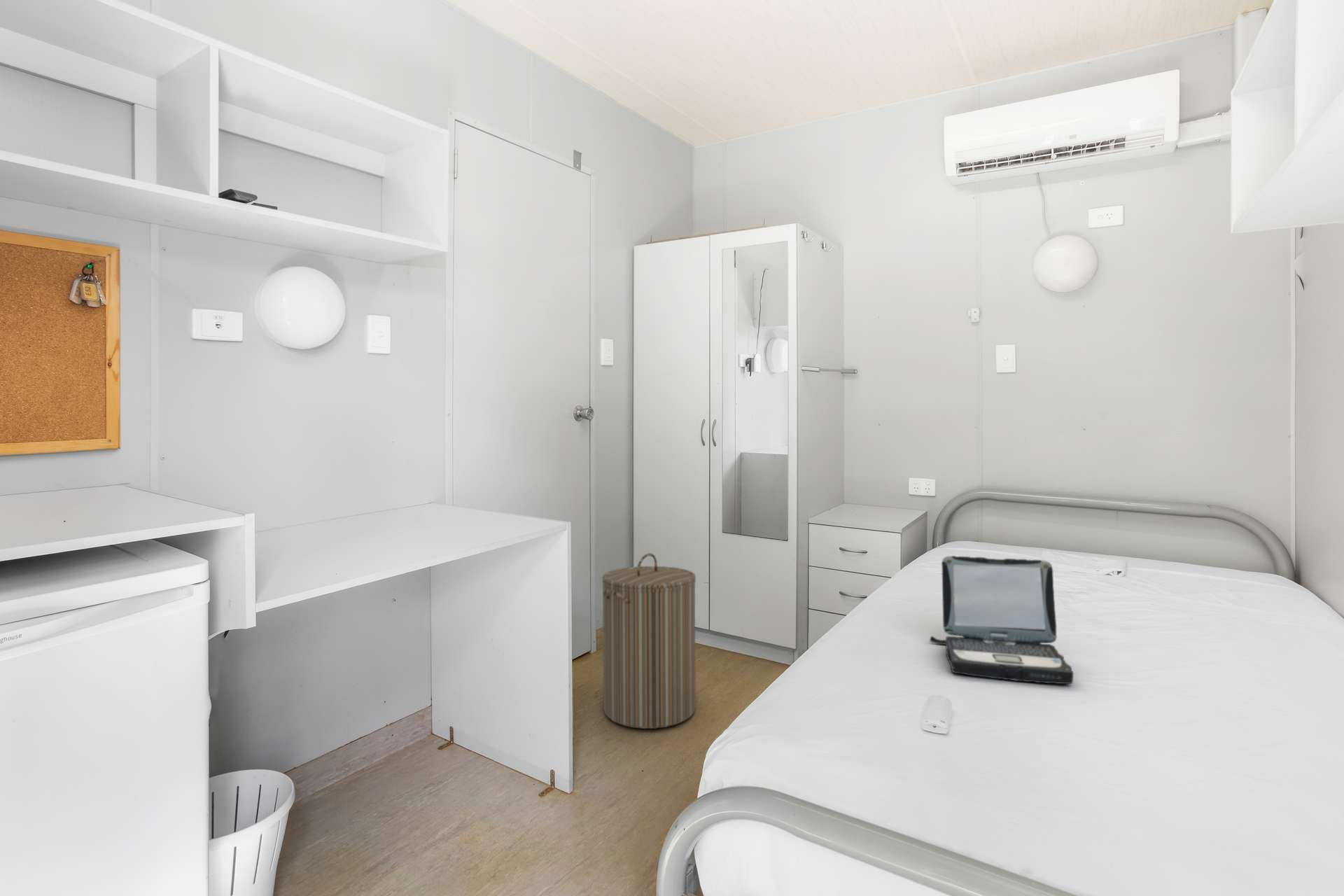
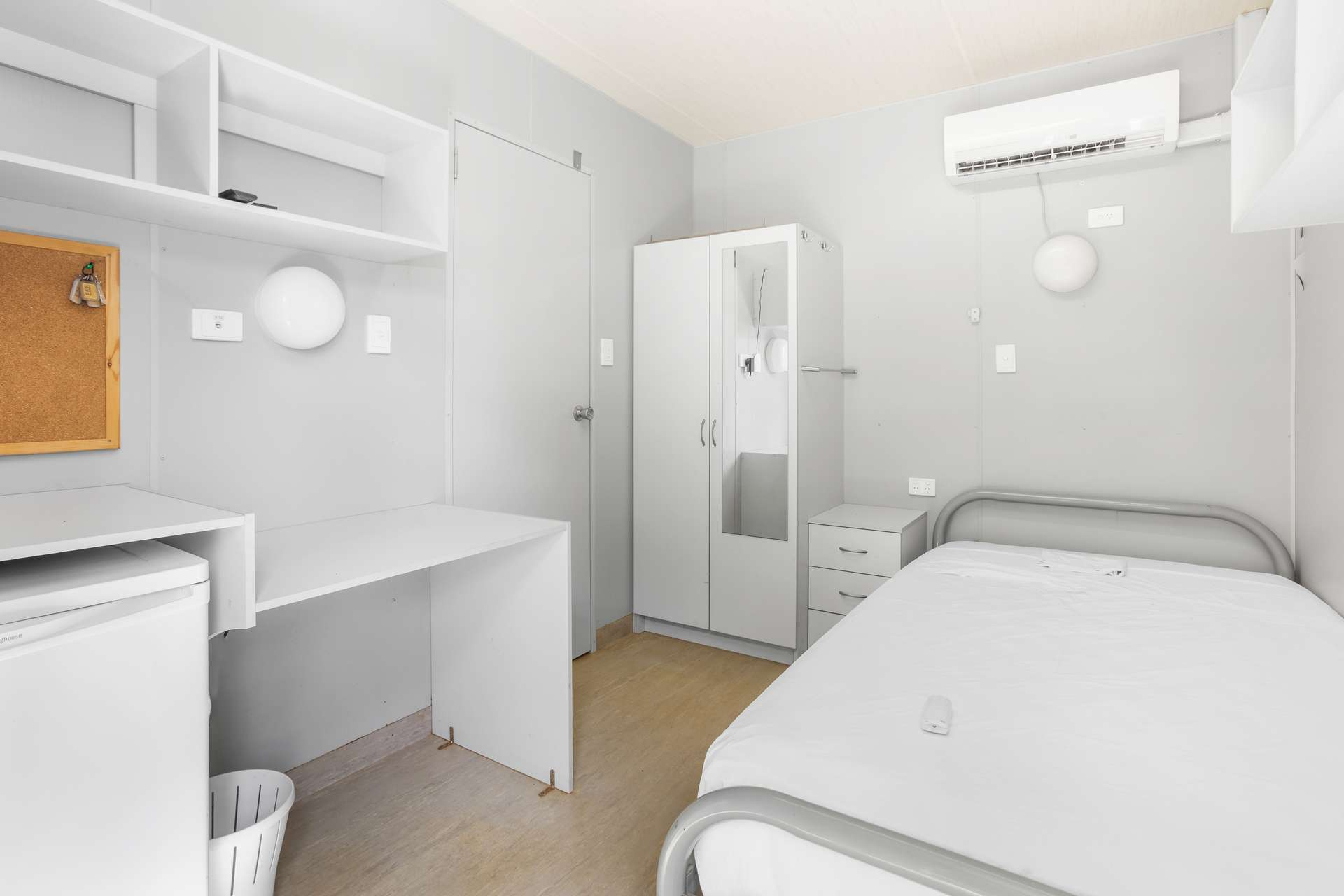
- laundry hamper [601,552,696,729]
- laptop [929,555,1074,685]
